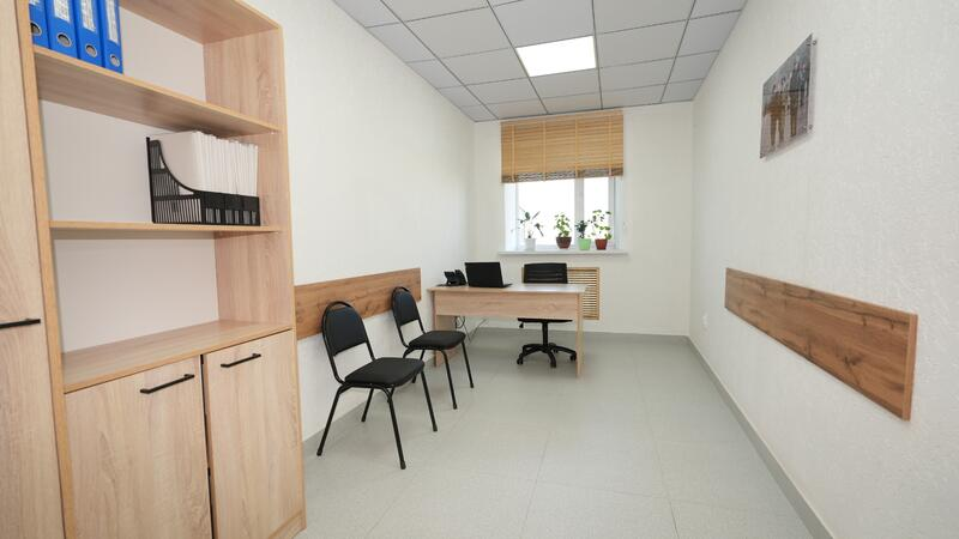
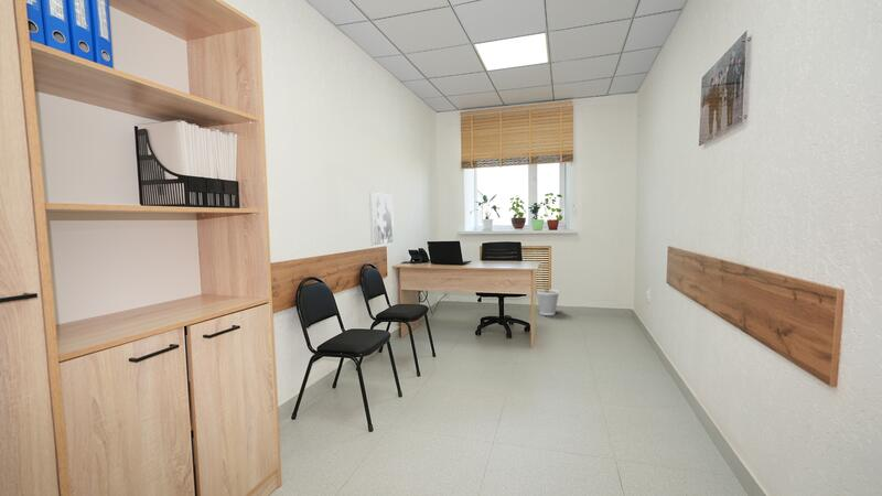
+ wastebasket [536,288,560,316]
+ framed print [368,192,395,247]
